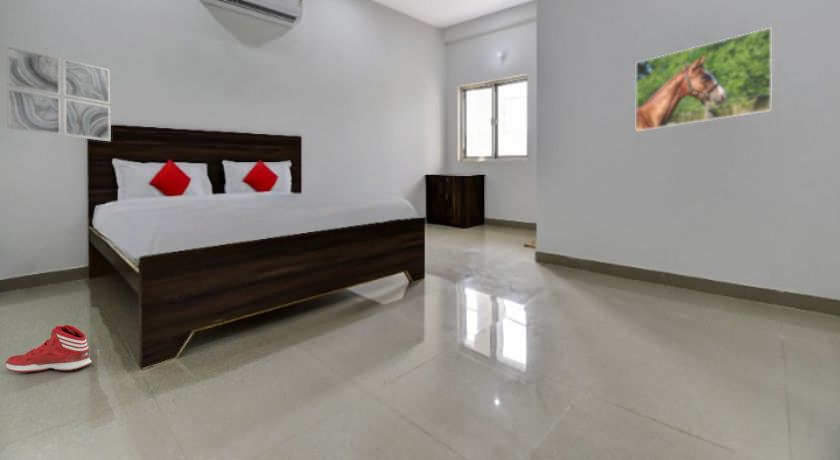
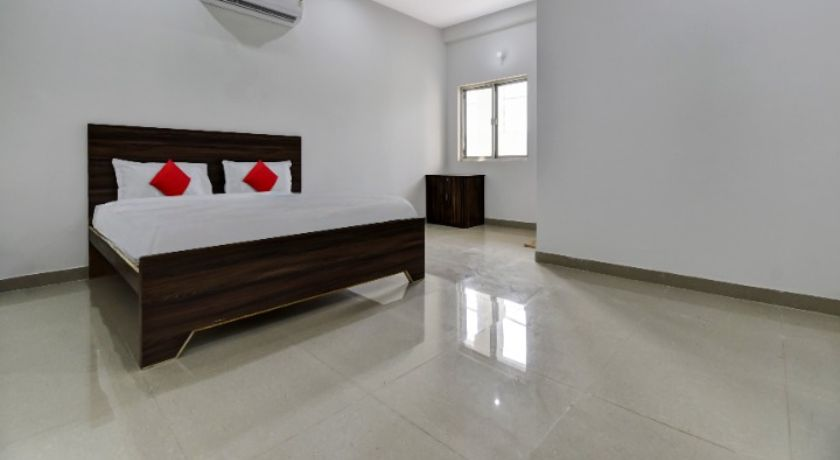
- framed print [635,26,773,133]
- wall art [5,45,112,142]
- sneaker [4,324,93,374]
